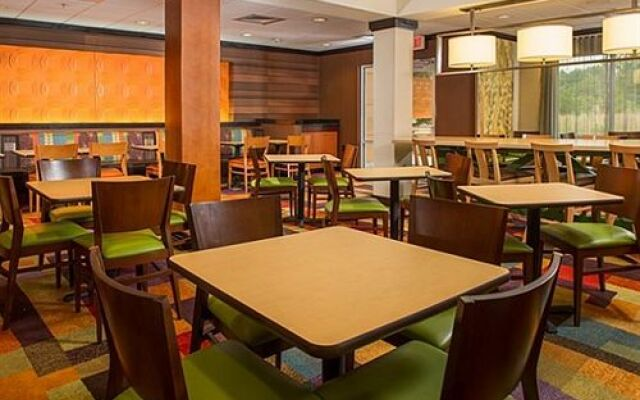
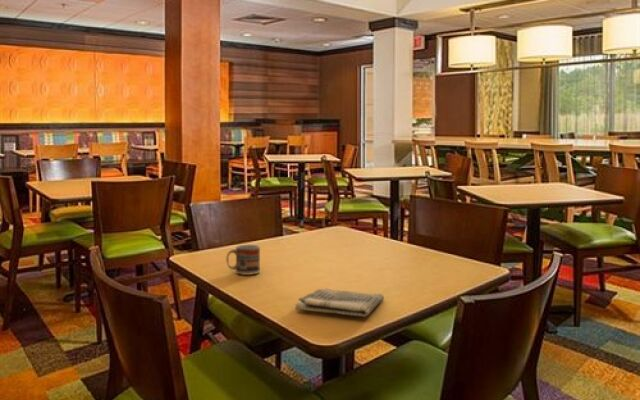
+ cup [225,244,261,276]
+ dish towel [294,287,385,318]
